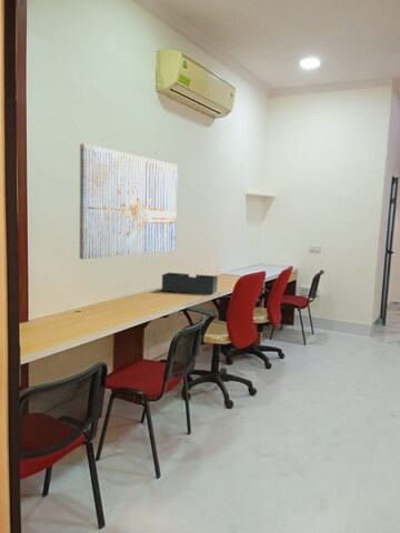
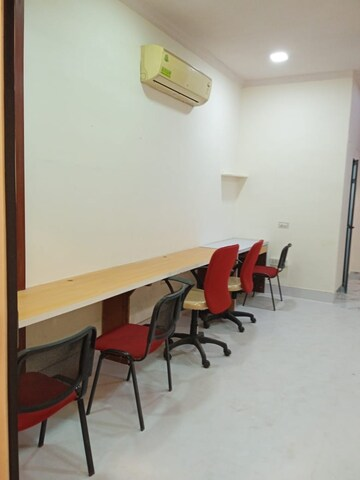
- desk organizer [161,271,219,295]
- wall art [79,142,179,260]
